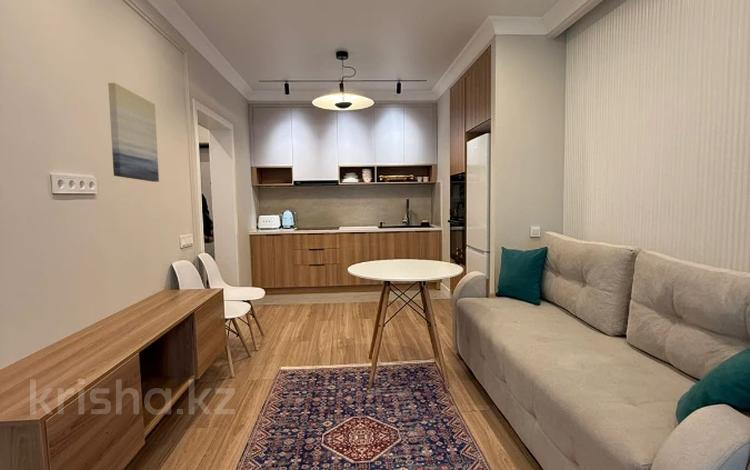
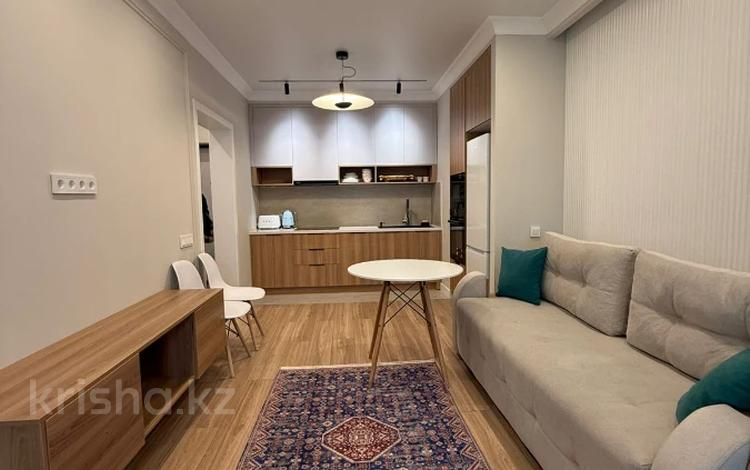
- wall art [107,82,160,183]
